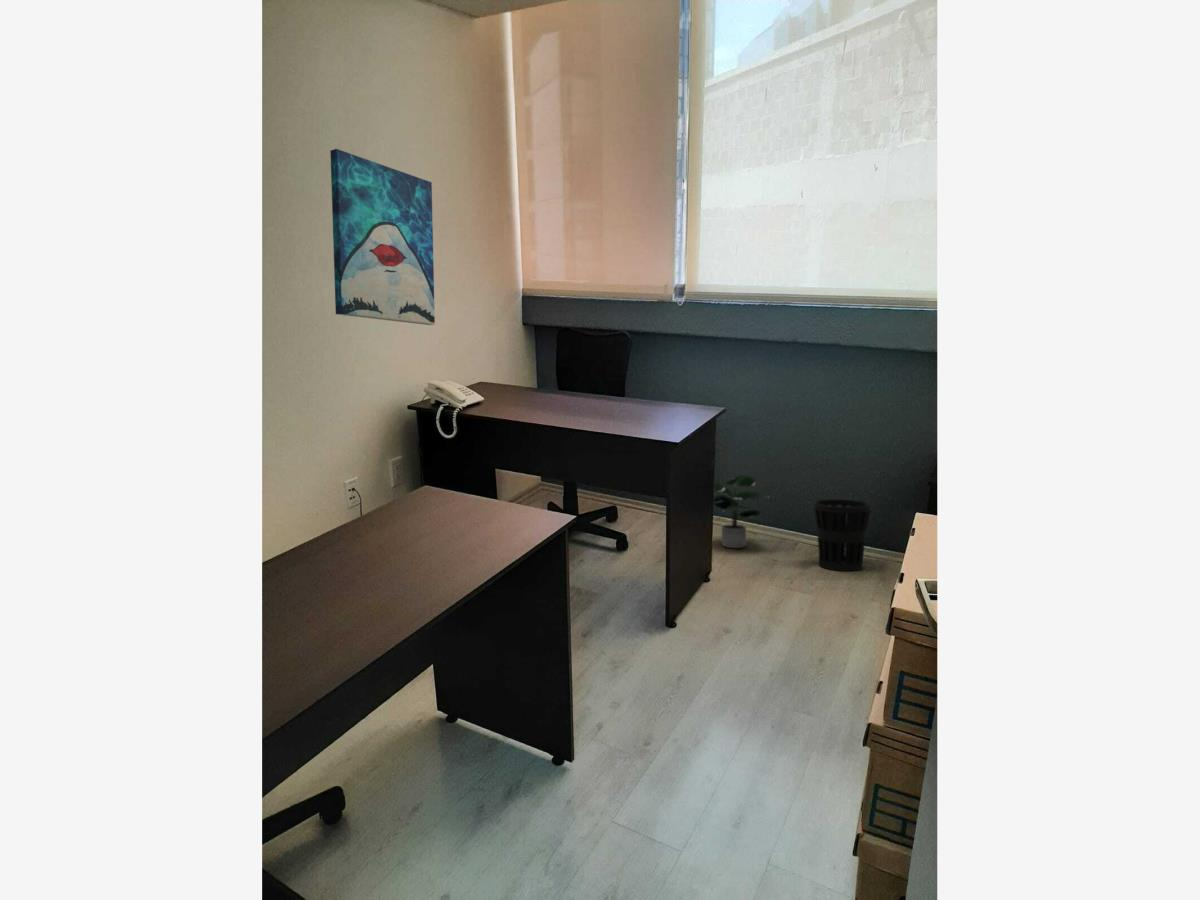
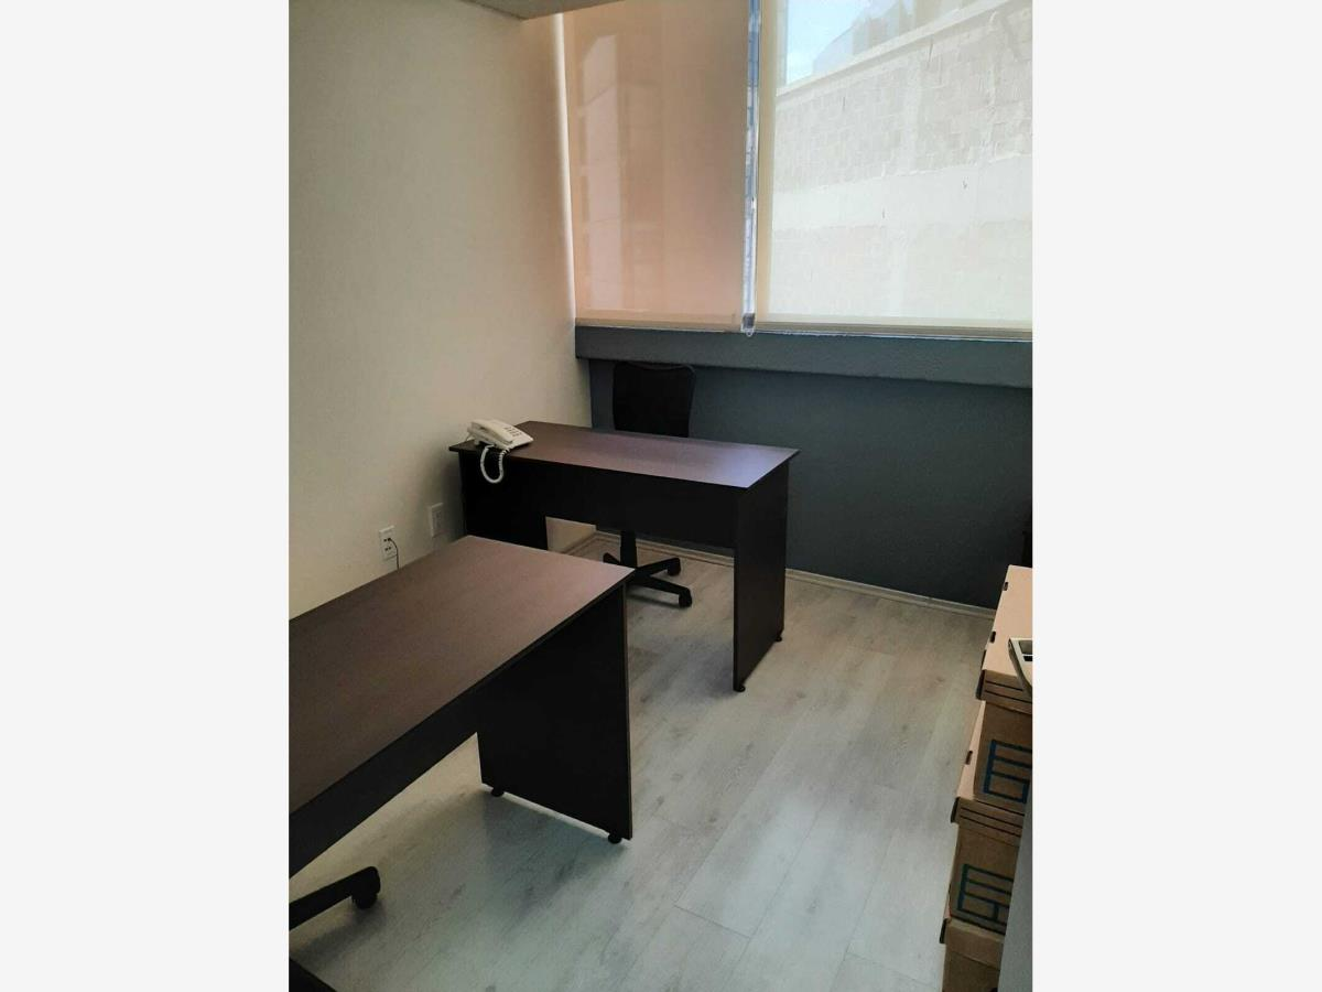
- potted plant [713,474,769,549]
- wastebasket [813,498,872,572]
- wall art [329,148,436,326]
